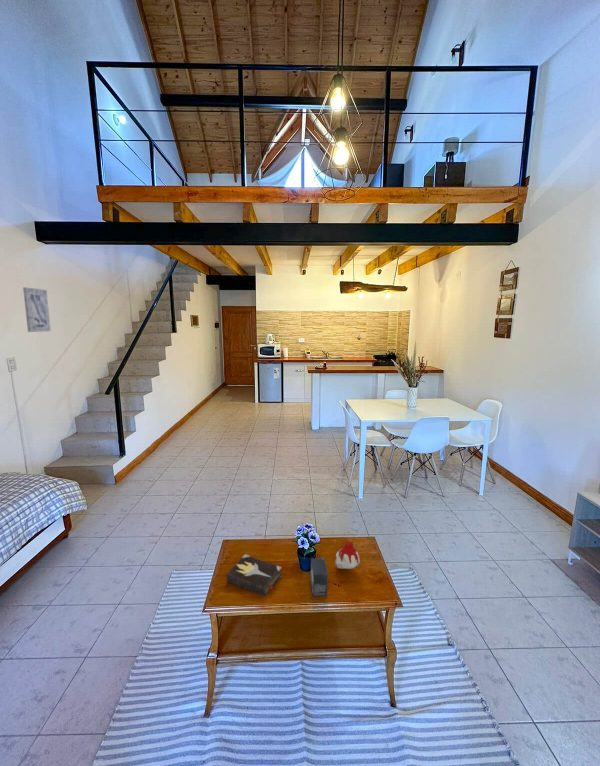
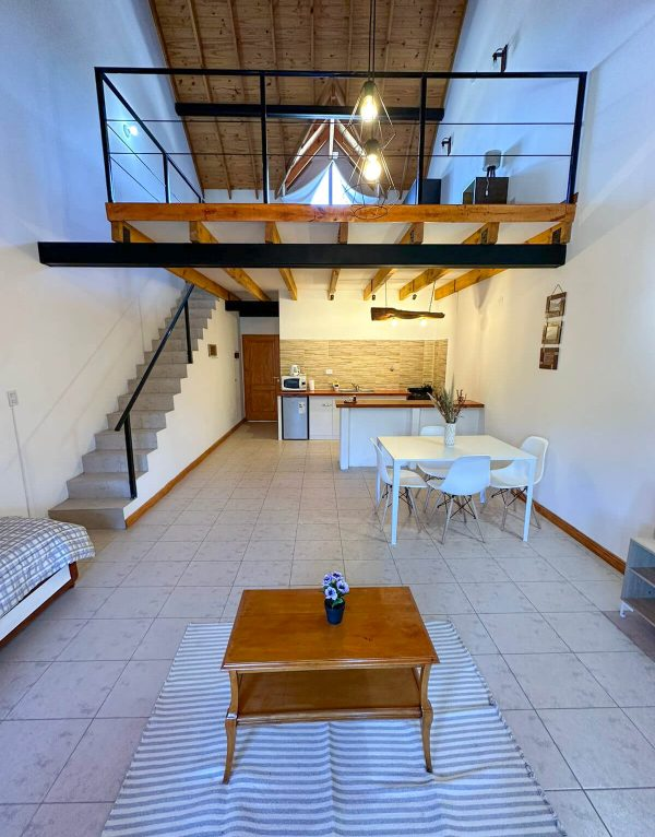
- wall art [22,286,52,333]
- hardback book [225,553,283,597]
- small box [310,557,329,597]
- candle [334,540,361,570]
